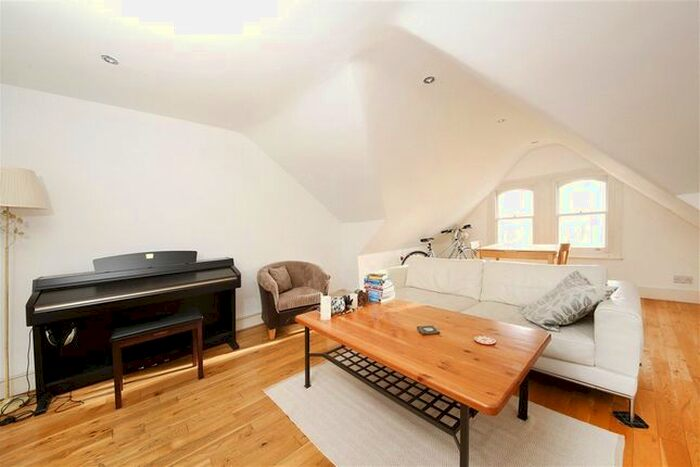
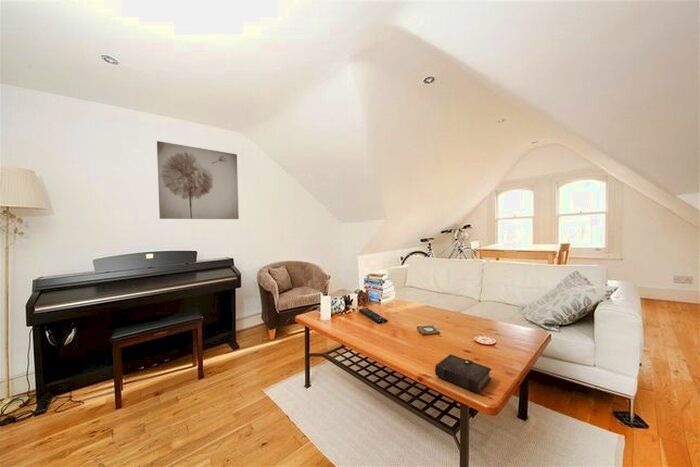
+ book [434,353,494,400]
+ remote control [358,307,389,325]
+ wall art [156,140,240,220]
